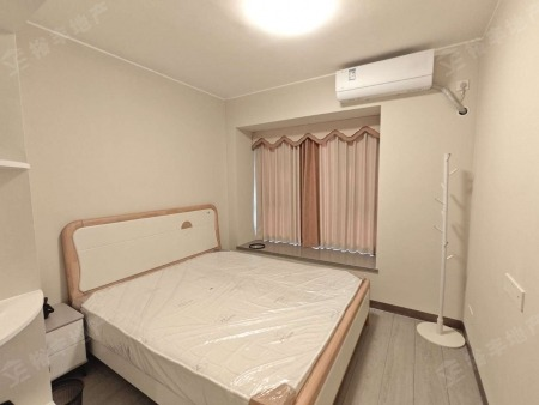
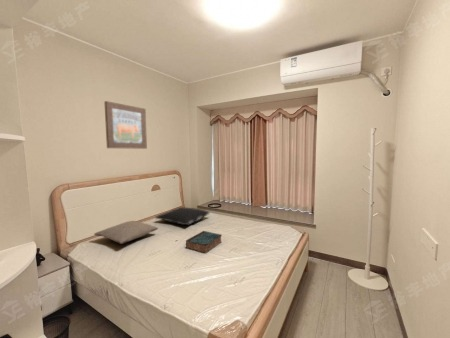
+ book [185,230,223,254]
+ pillow [93,220,159,245]
+ pillow [154,207,211,226]
+ wall art [103,100,148,150]
